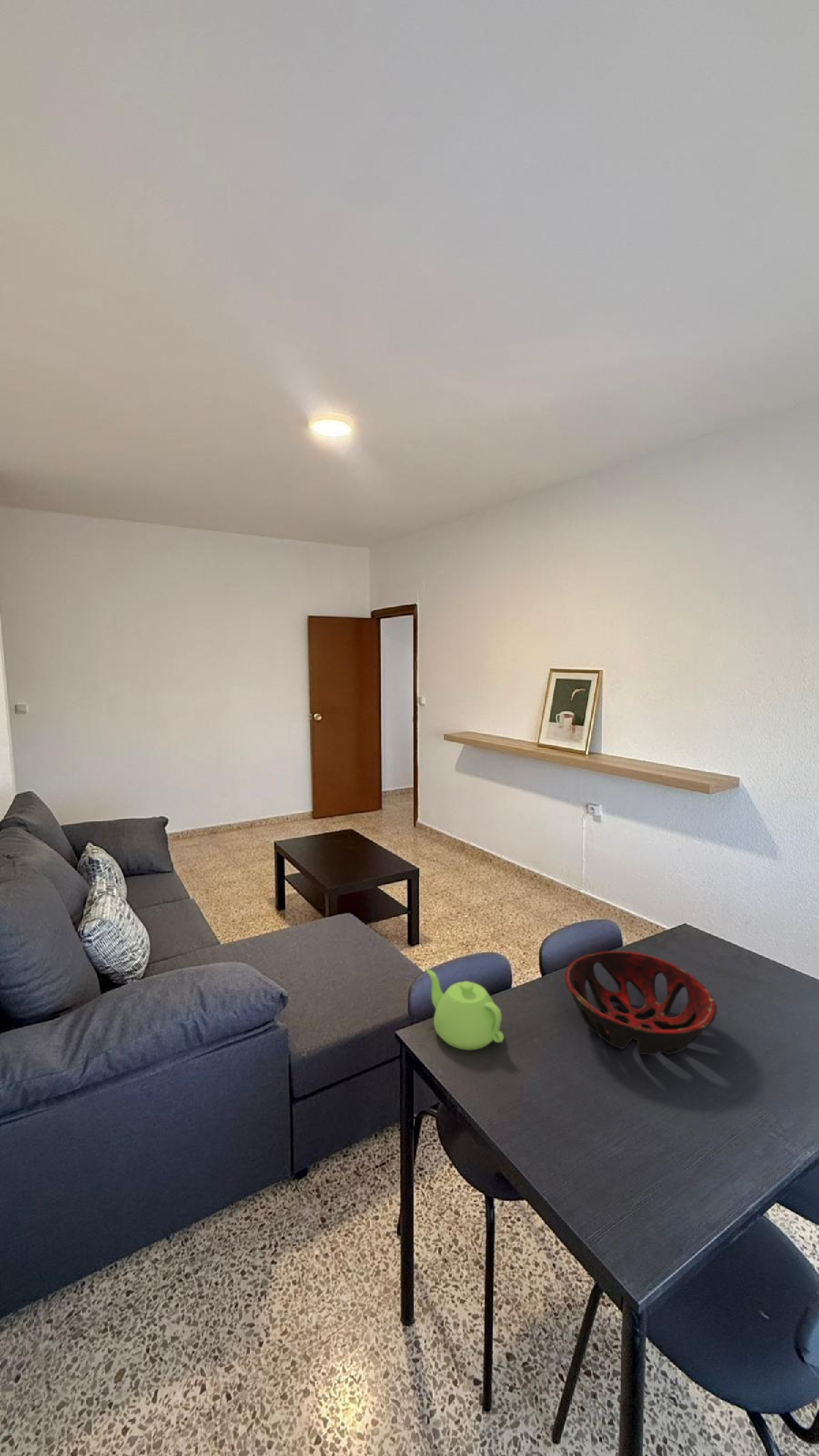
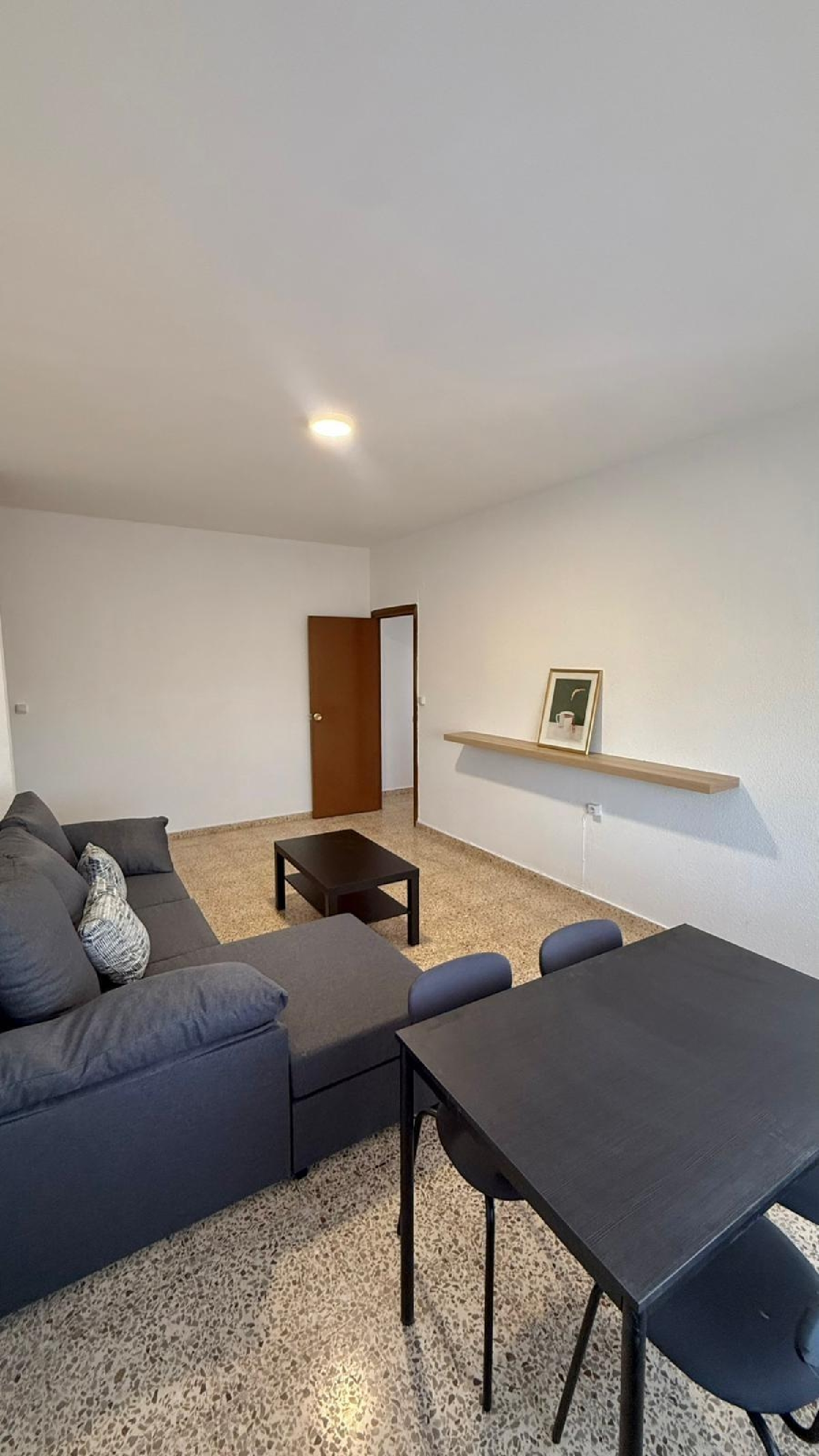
- decorative bowl [564,950,717,1056]
- teapot [425,968,505,1050]
